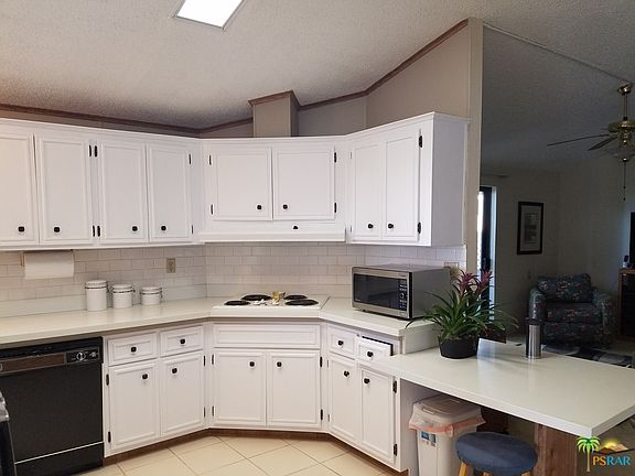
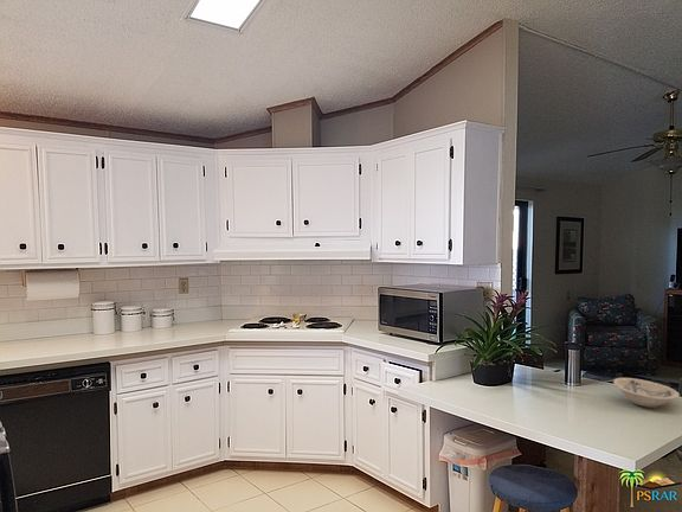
+ bowl [612,377,681,409]
